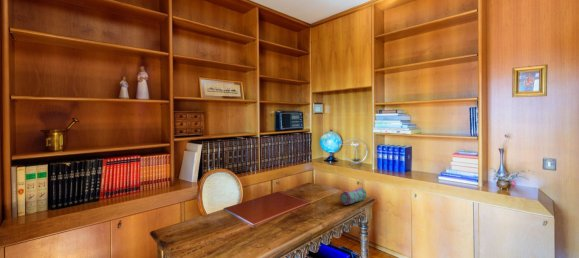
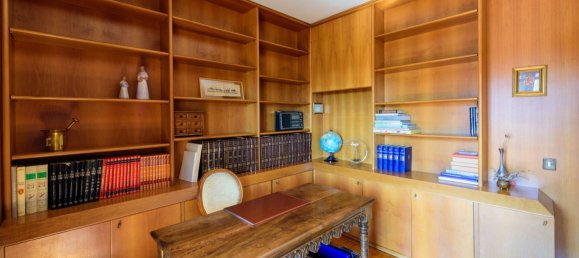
- pencil case [339,186,368,206]
